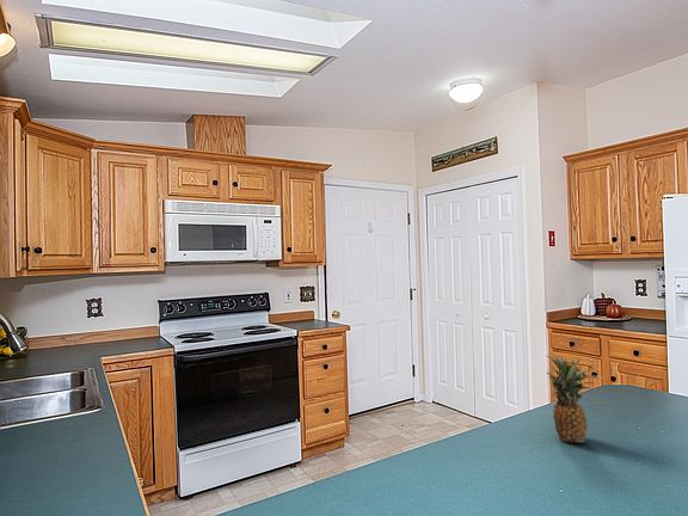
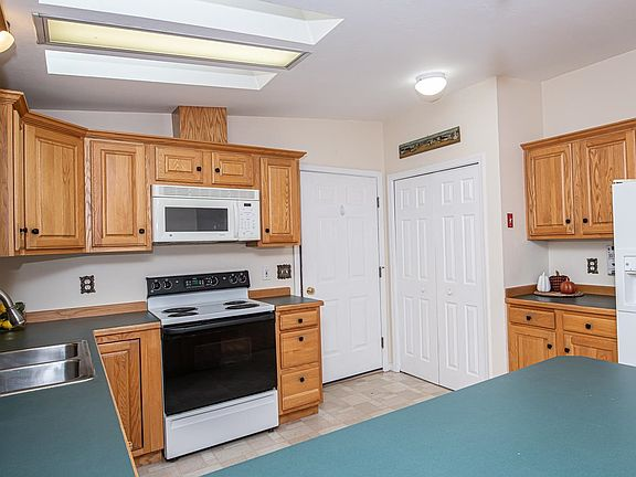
- fruit [546,355,597,444]
